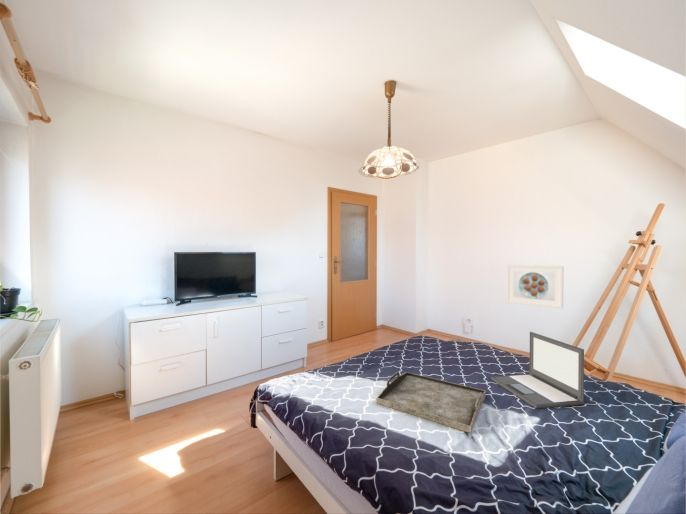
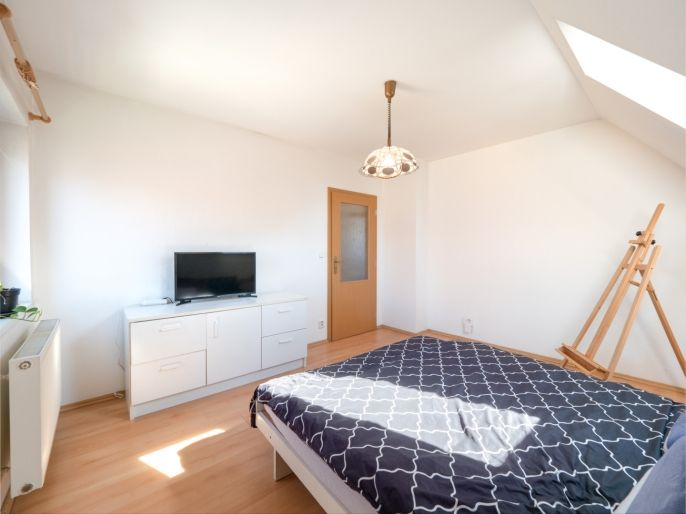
- laptop [490,331,585,409]
- serving tray [375,371,487,434]
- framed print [506,264,564,310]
